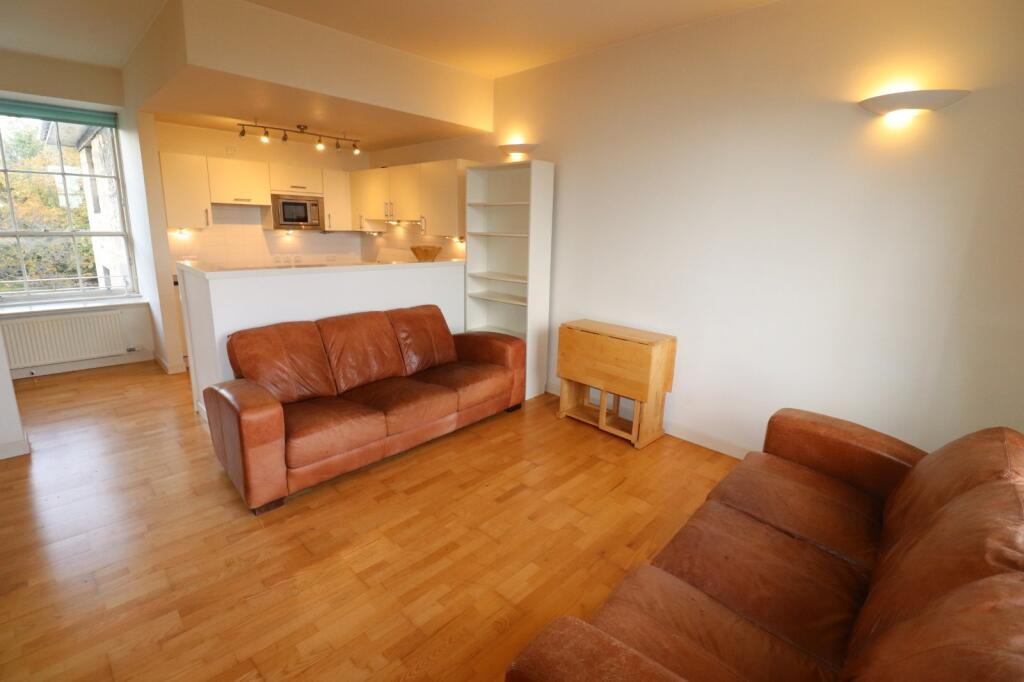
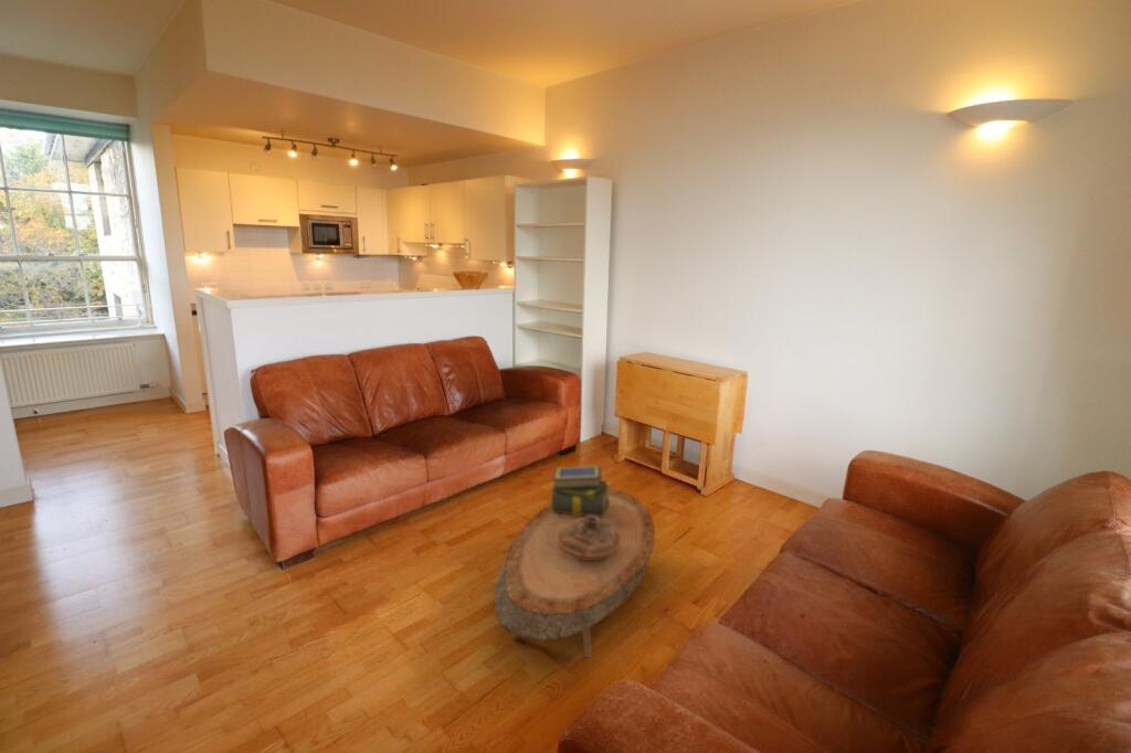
+ stack of books [549,464,611,517]
+ decorative bowl [557,516,621,560]
+ coffee table [493,488,656,658]
